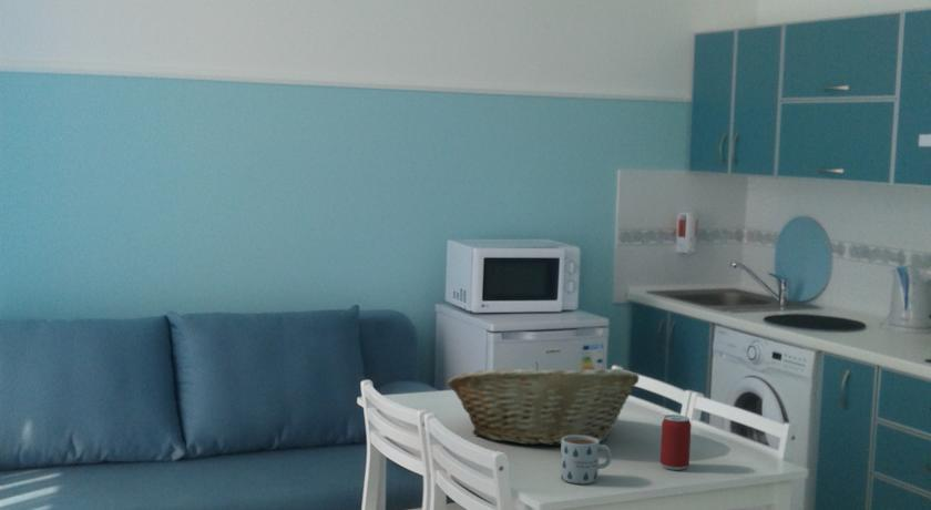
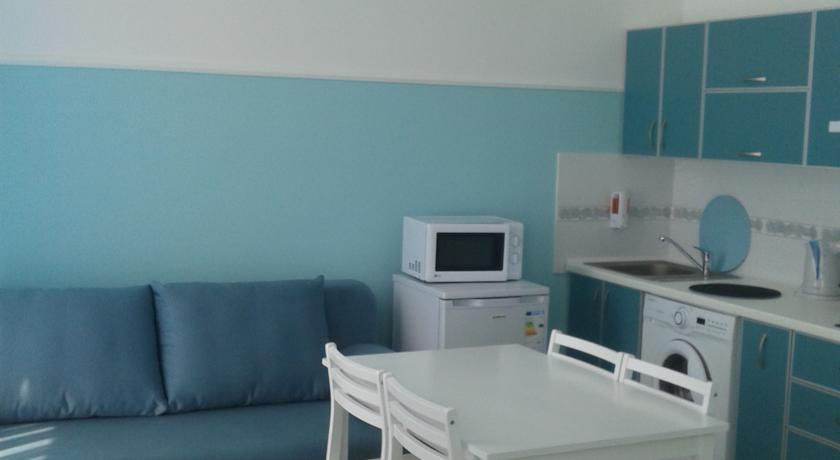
- mug [560,436,613,484]
- beer can [659,414,692,471]
- fruit basket [446,360,641,447]
